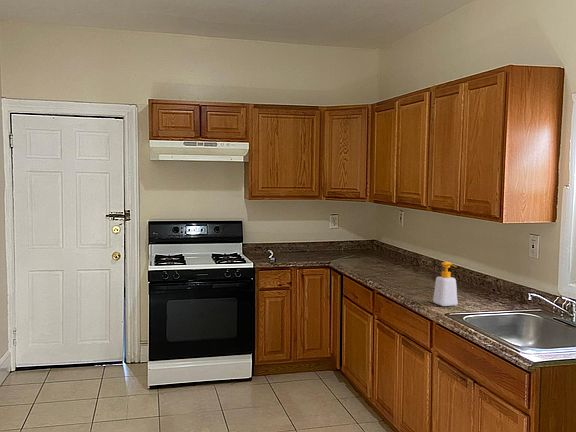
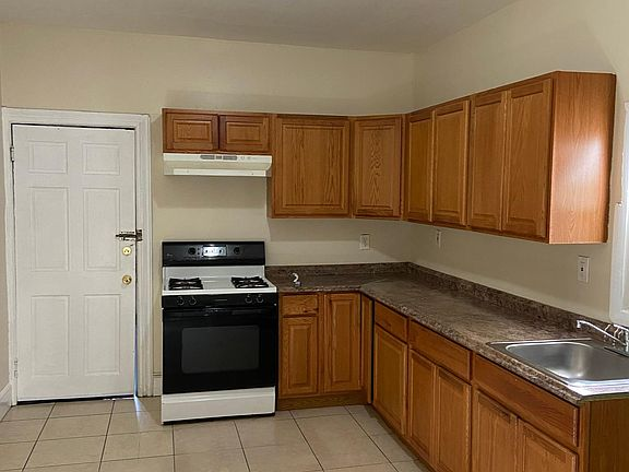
- soap bottle [432,261,458,307]
